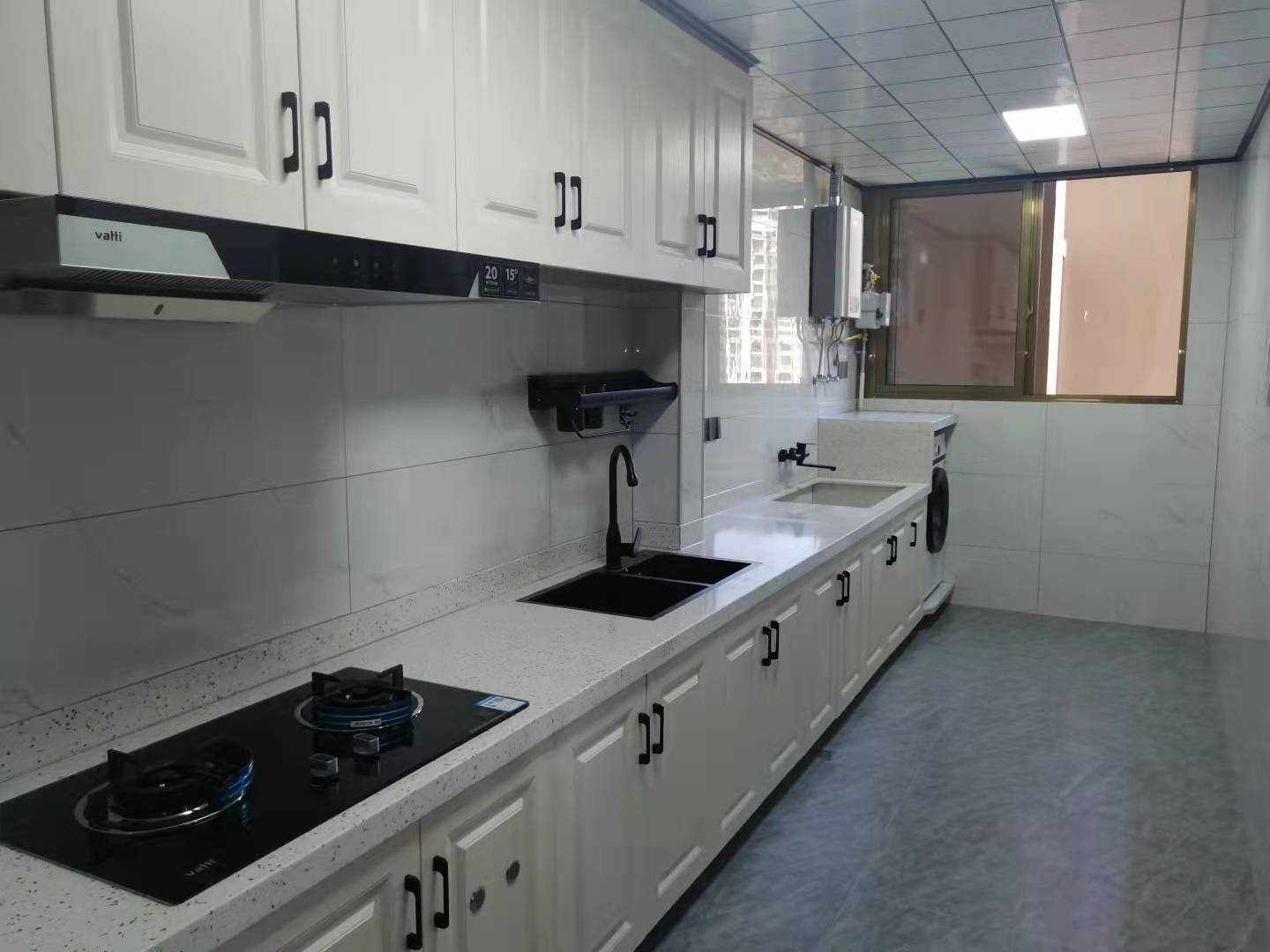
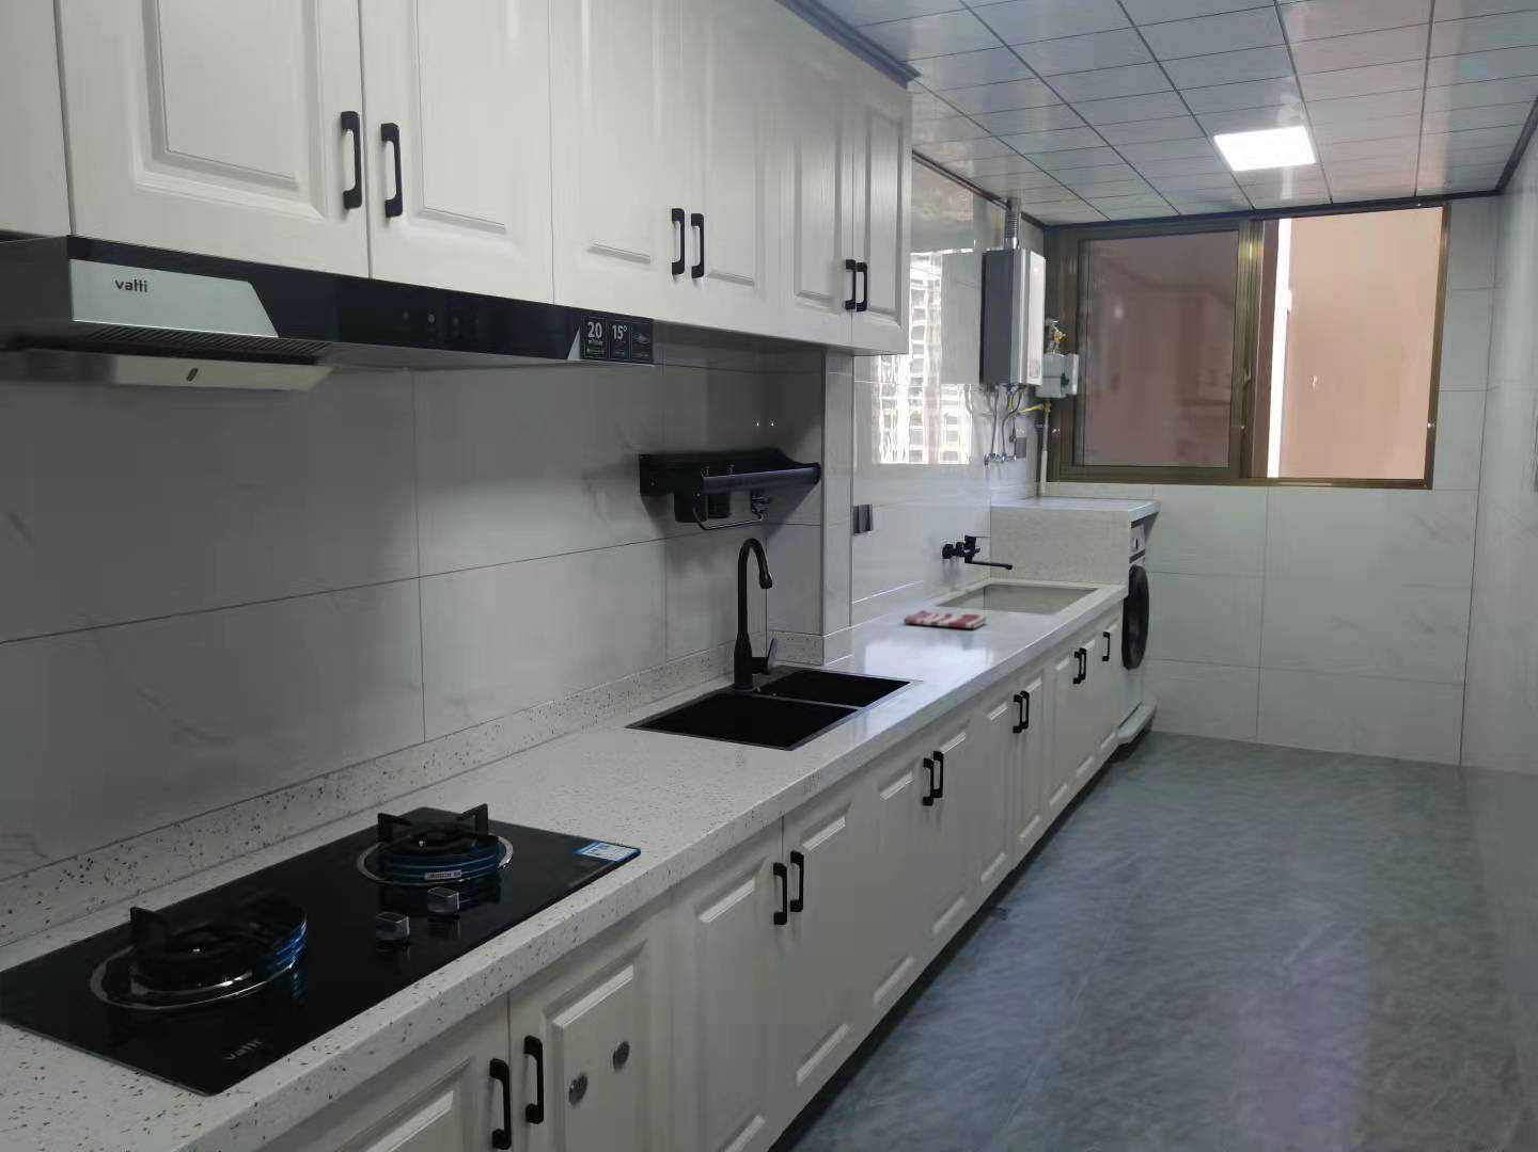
+ dish towel [902,609,988,629]
